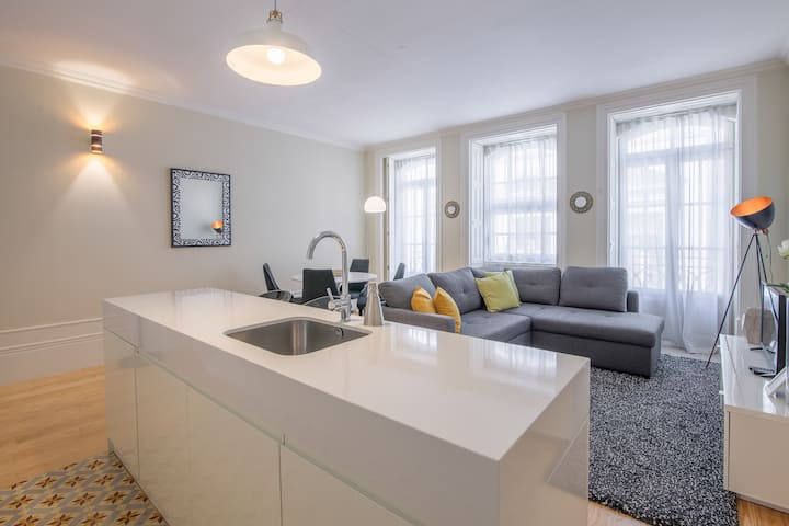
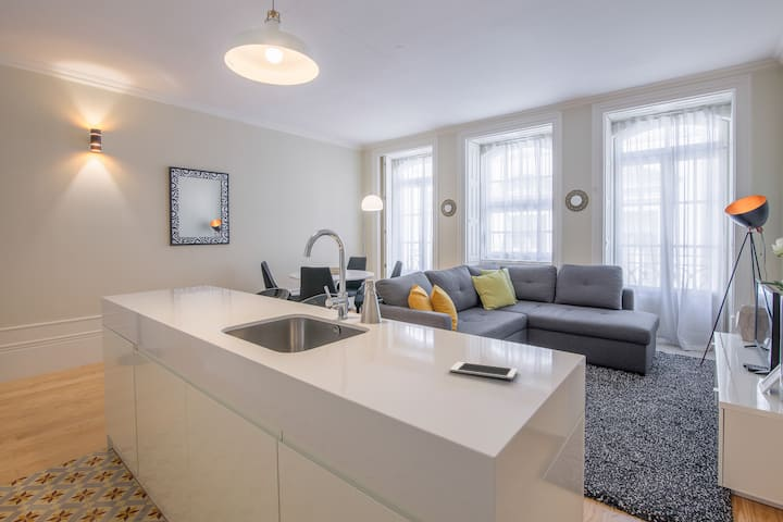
+ cell phone [449,361,519,381]
